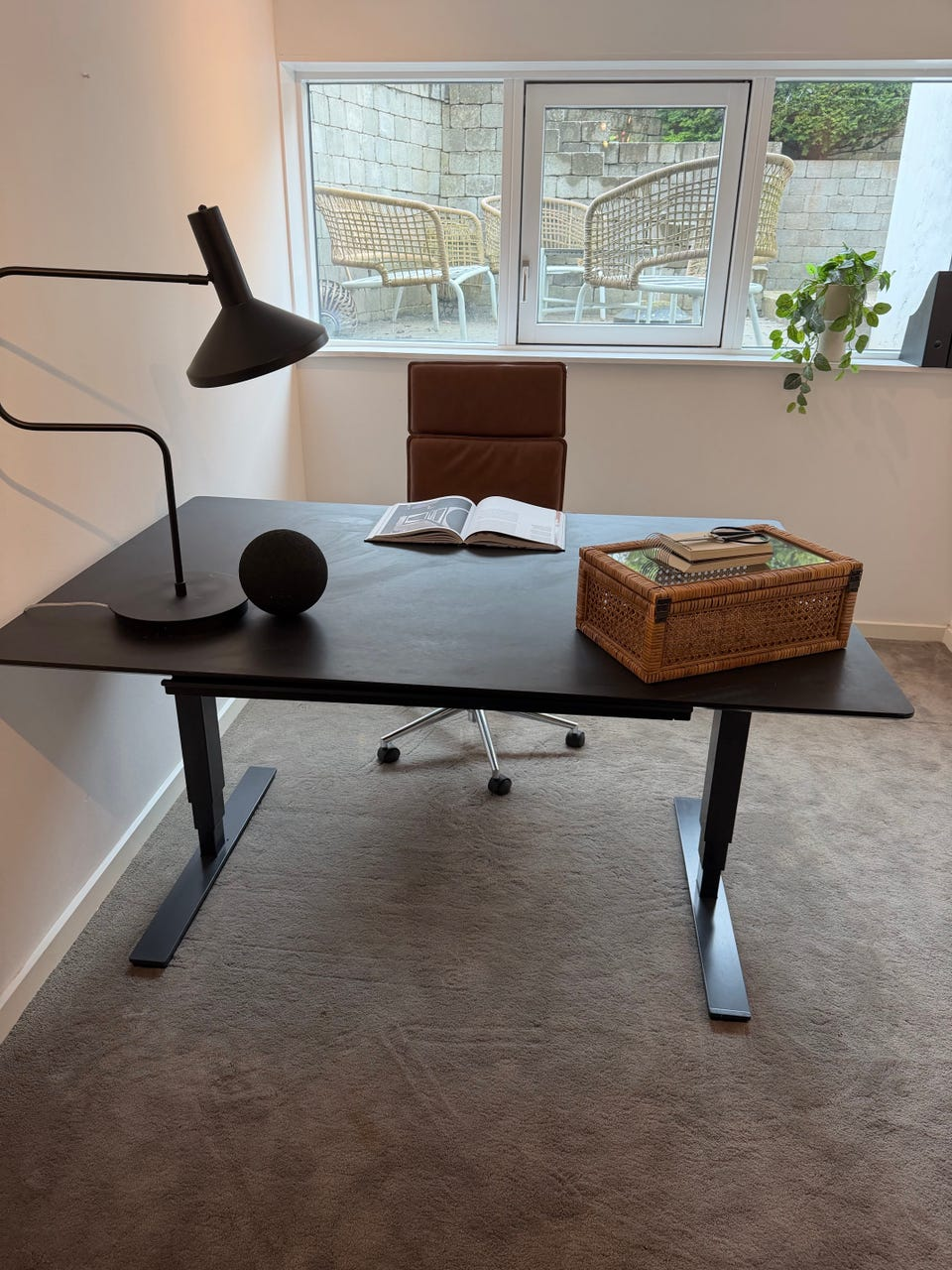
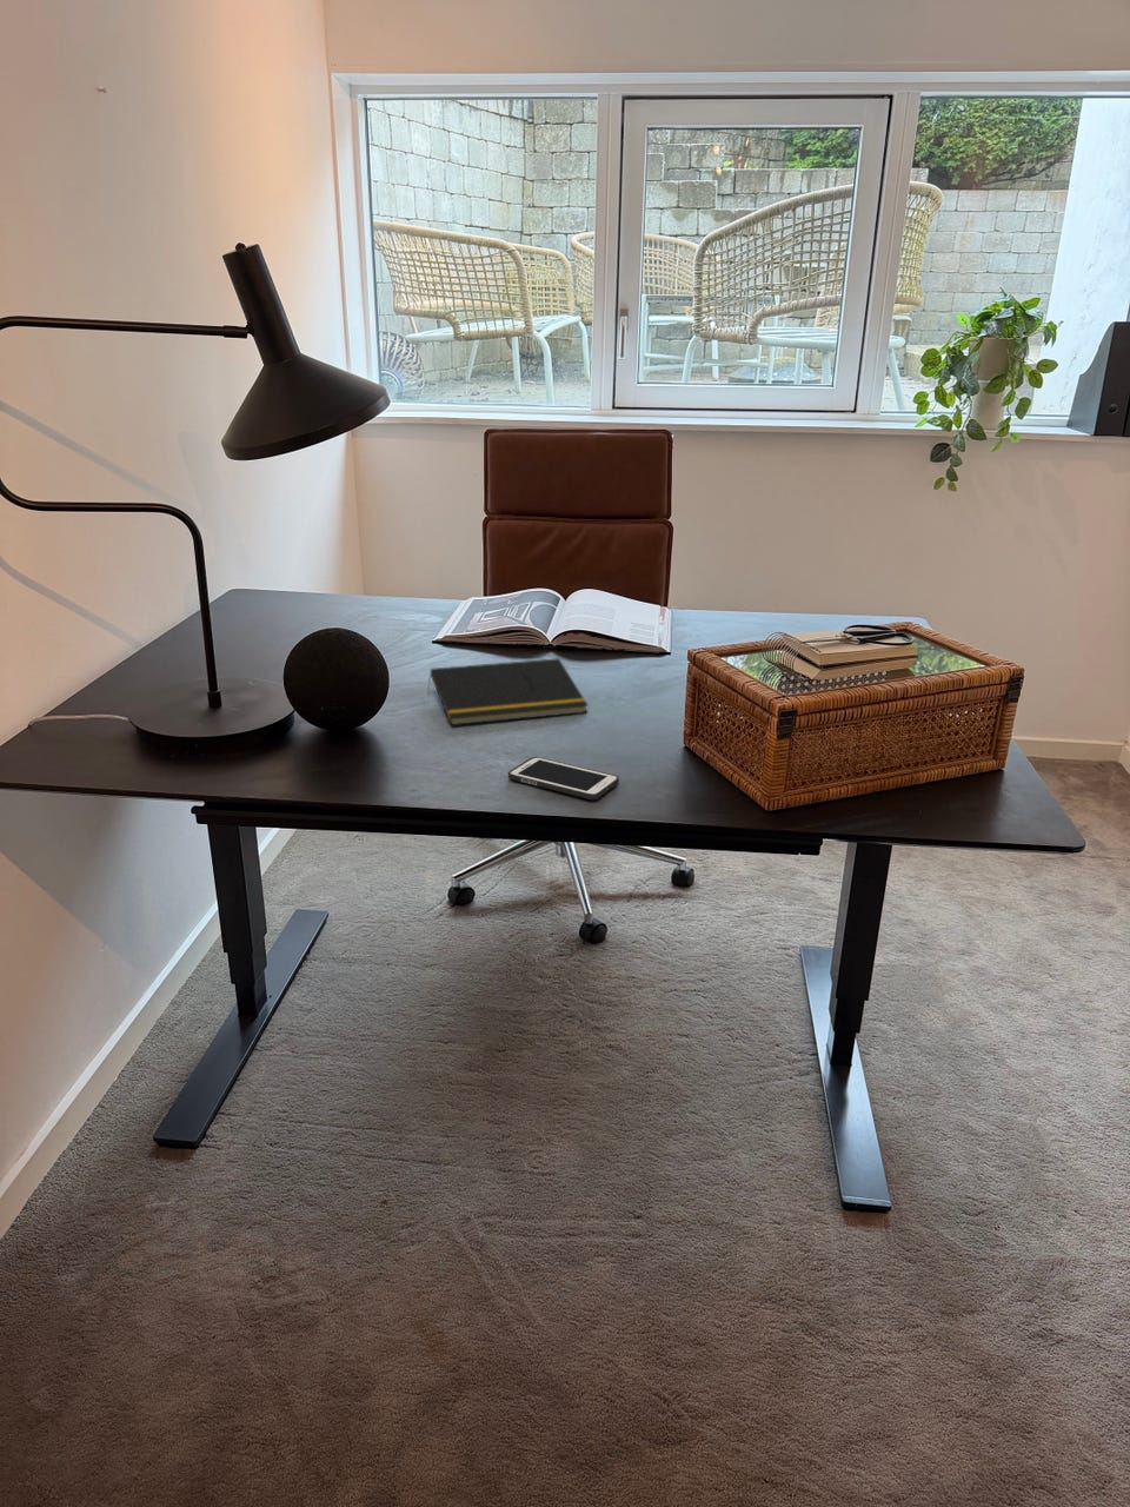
+ cell phone [507,756,621,801]
+ notepad [426,657,590,726]
